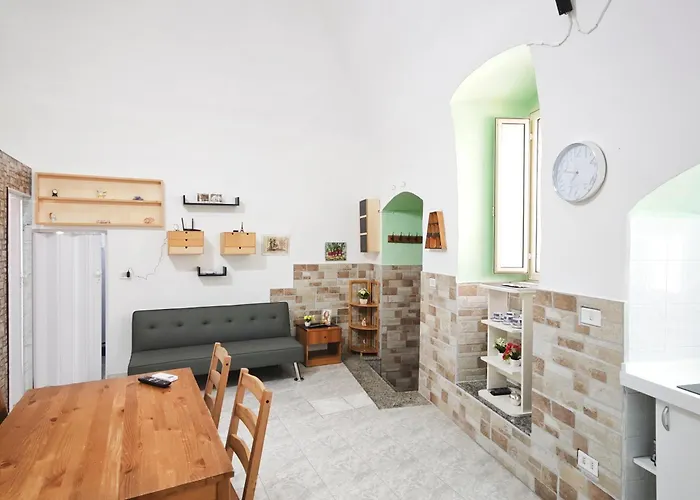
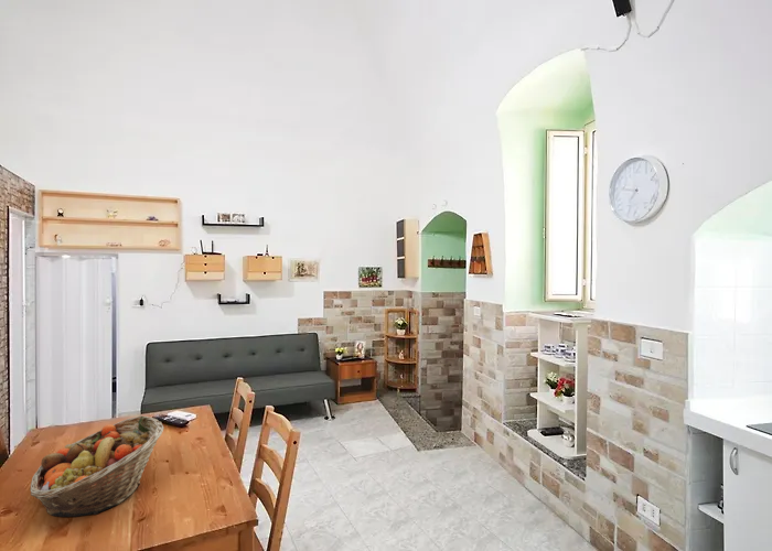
+ fruit basket [29,415,165,518]
